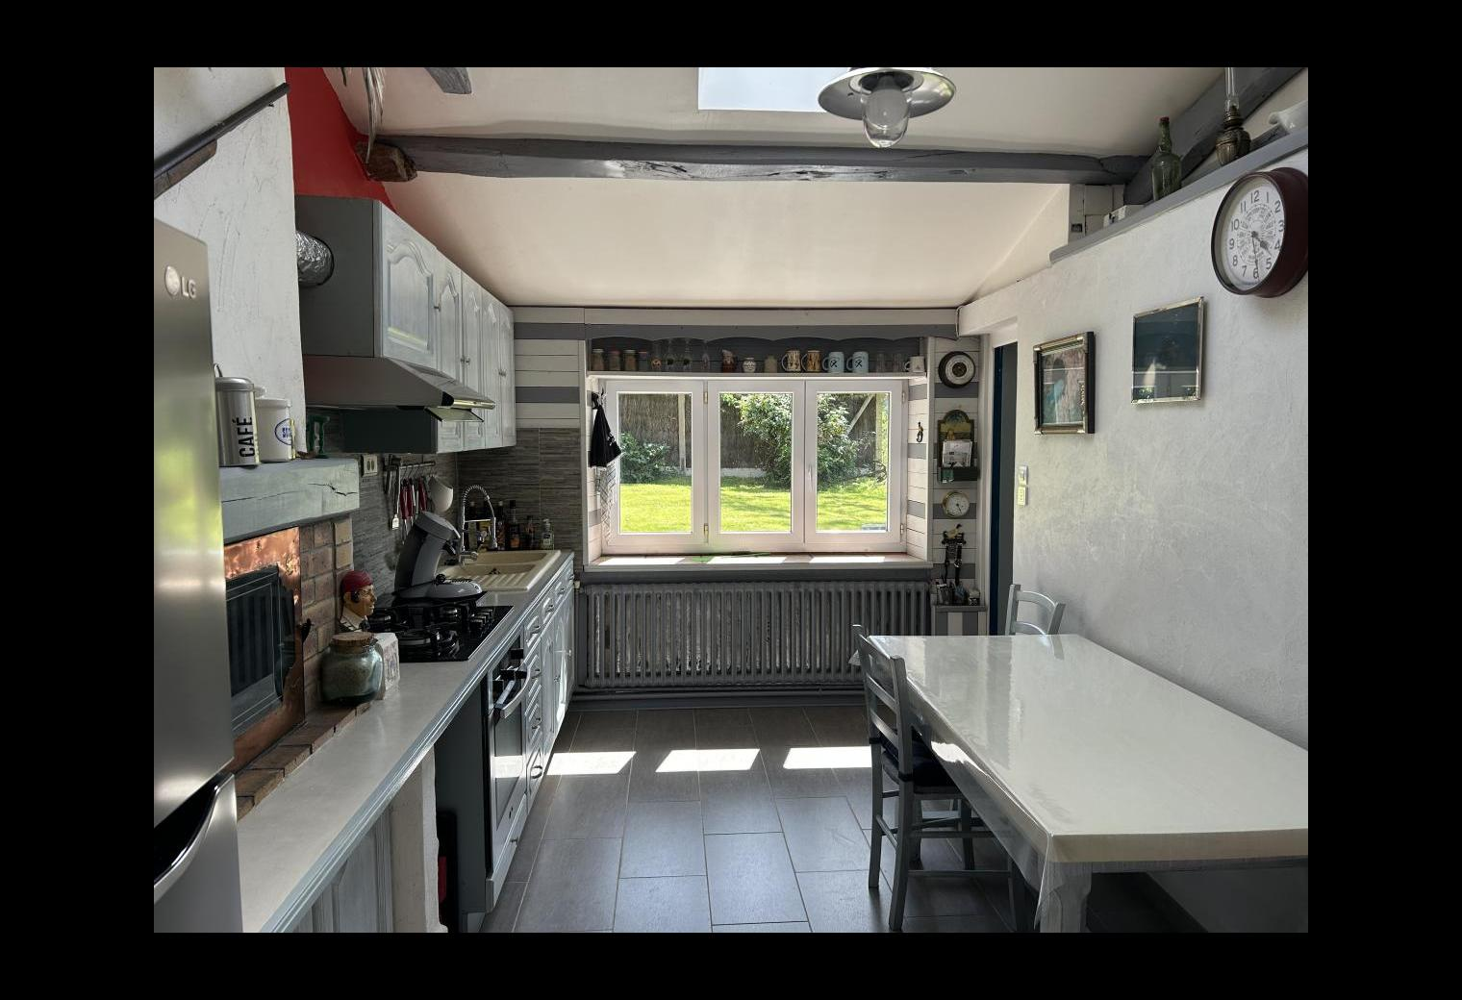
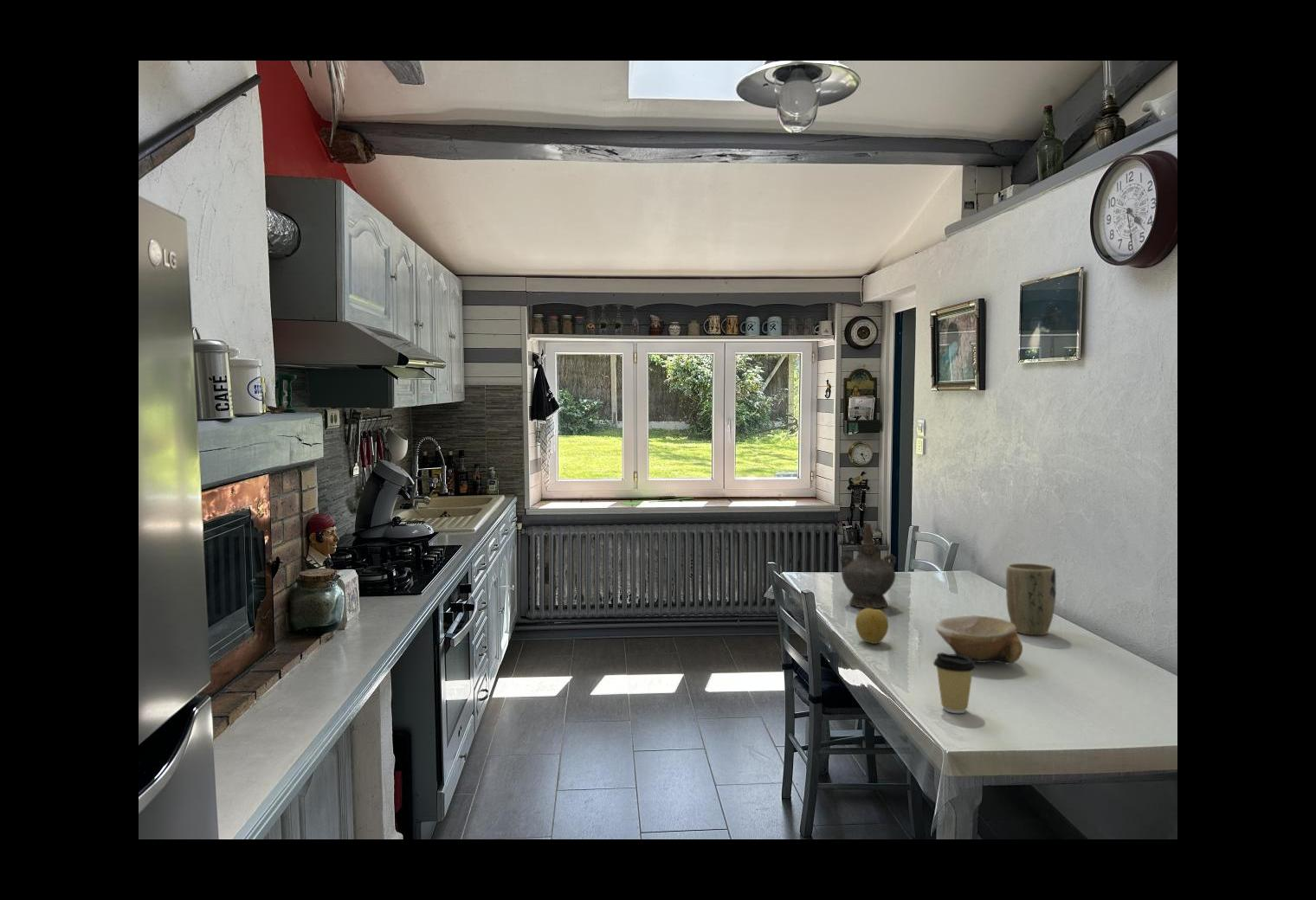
+ fruit [855,608,889,645]
+ bowl [935,614,1023,665]
+ plant pot [1005,562,1057,636]
+ ceremonial vessel [839,523,897,609]
+ coffee cup [932,652,977,714]
